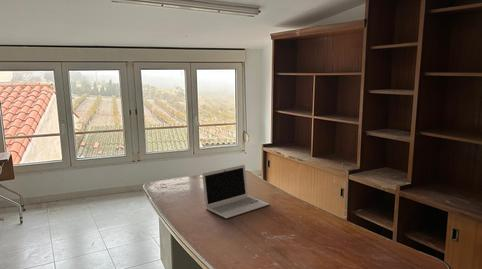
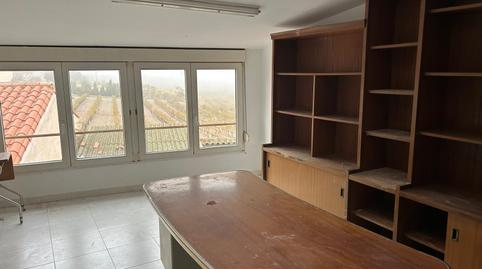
- laptop [201,164,270,219]
